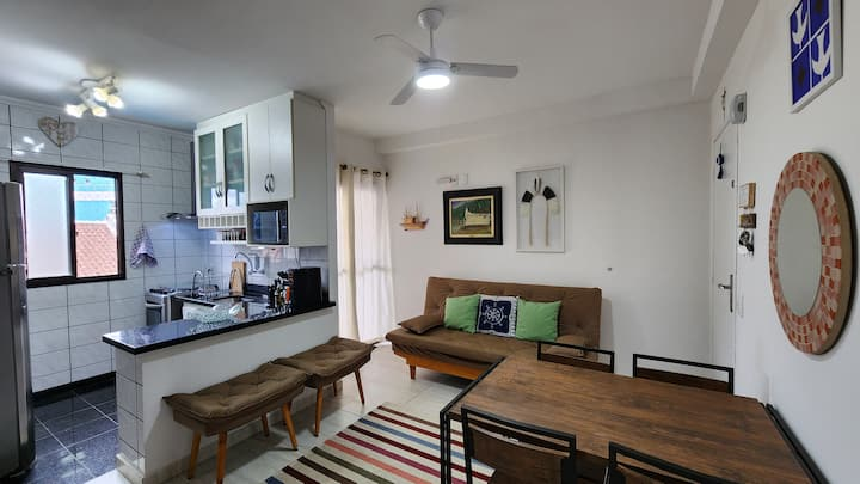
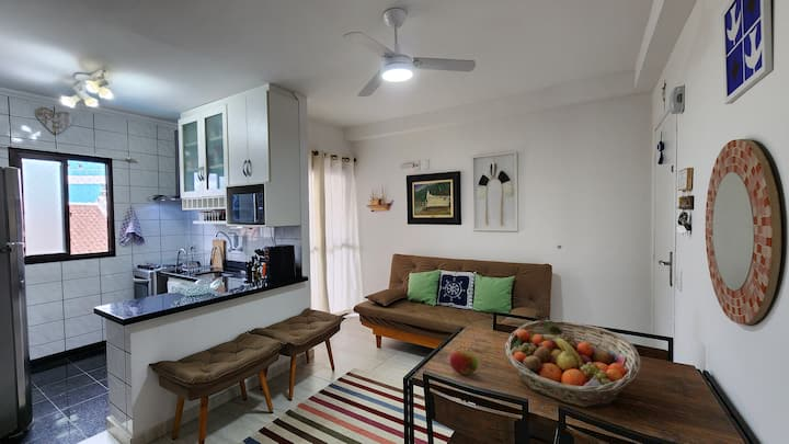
+ fruit [449,350,479,376]
+ fruit basket [504,319,642,409]
